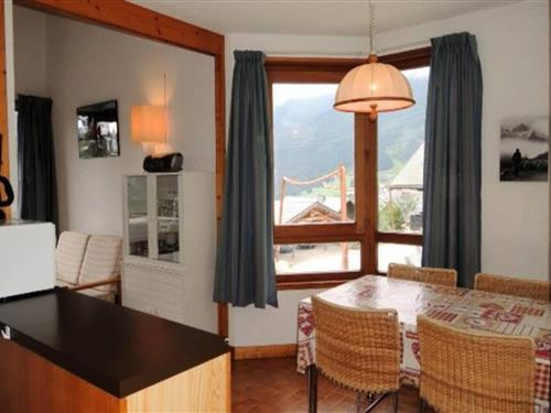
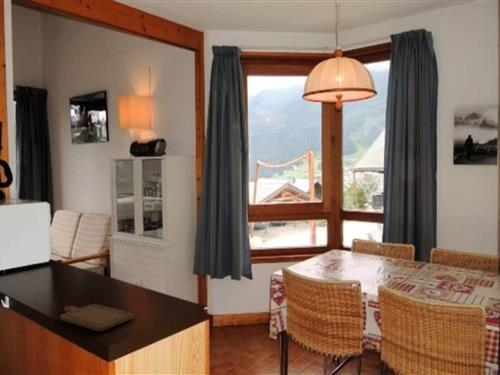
+ chopping board [59,303,134,332]
